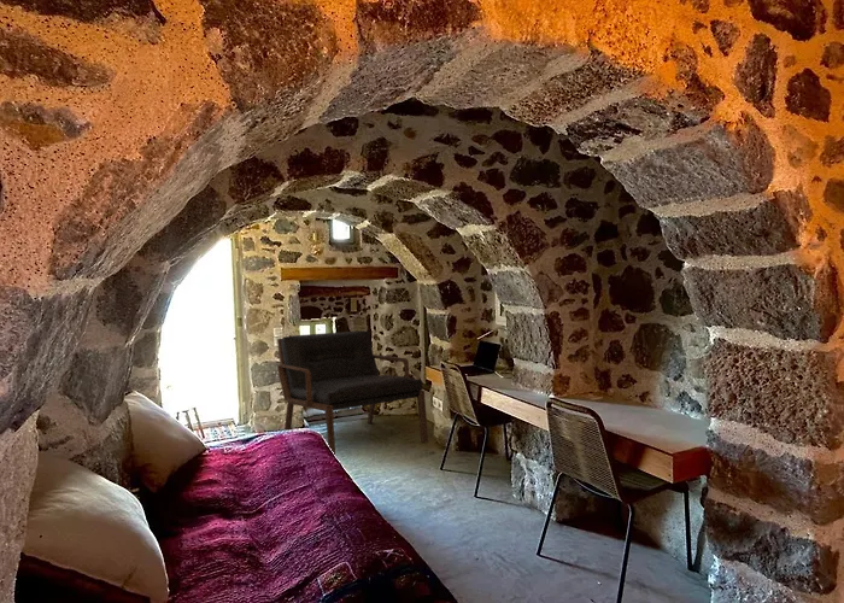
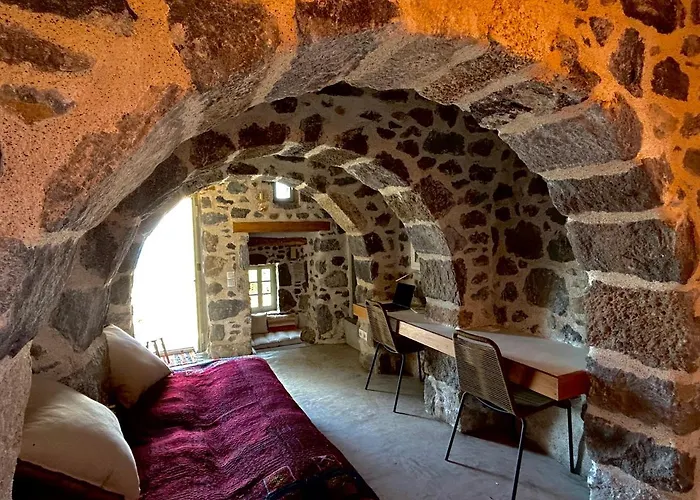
- bench [276,329,429,456]
